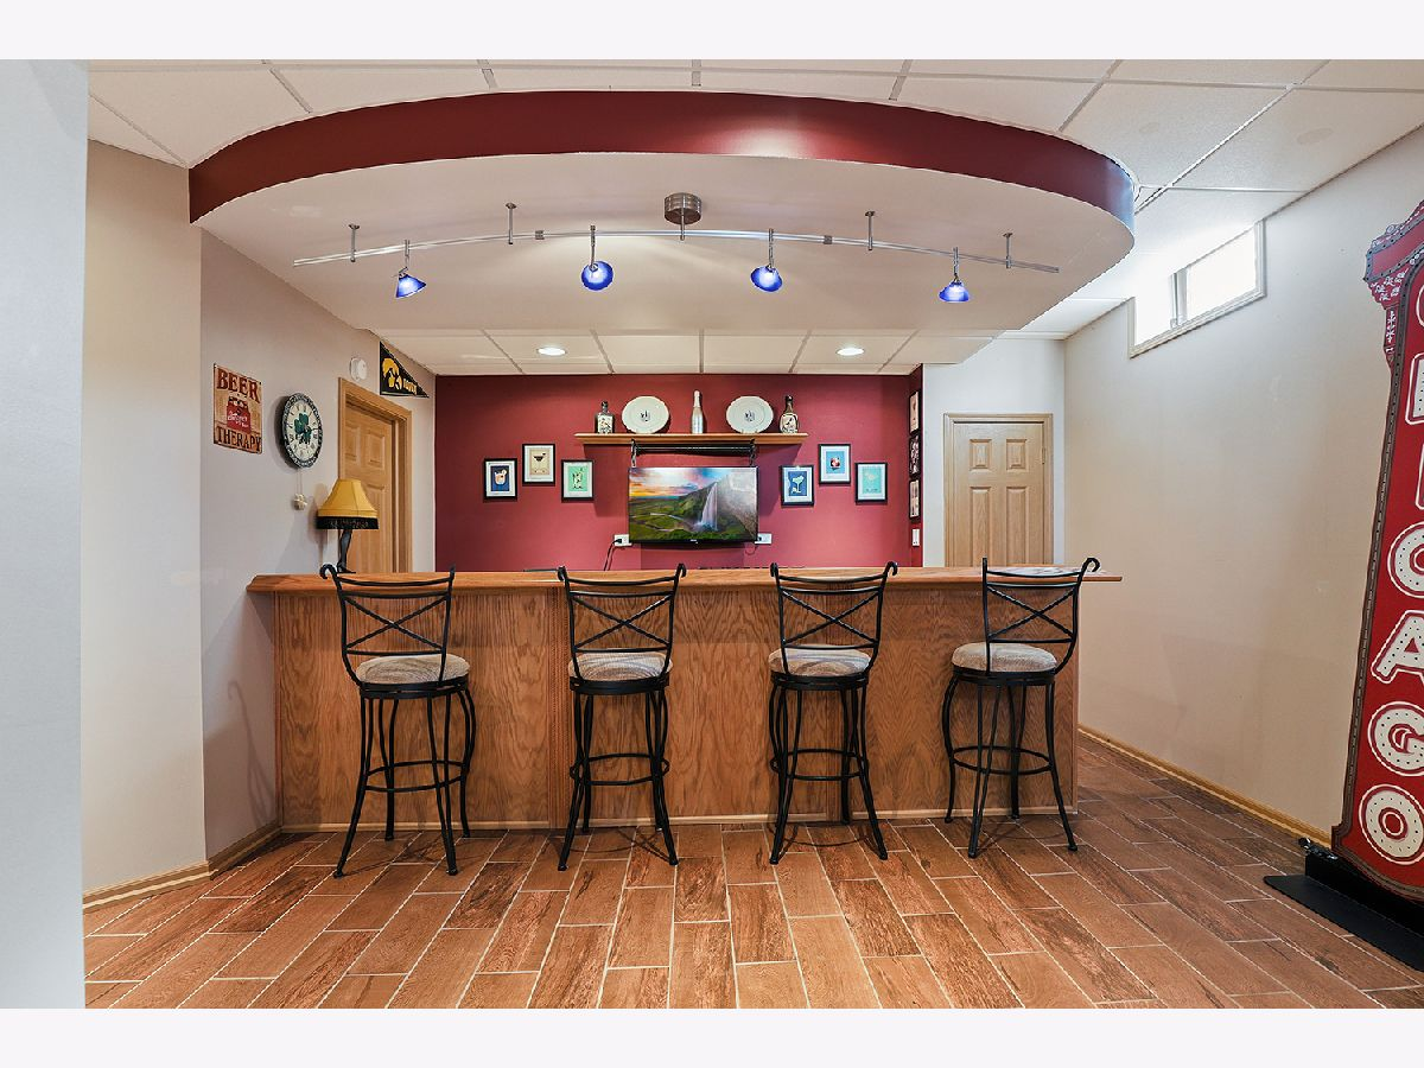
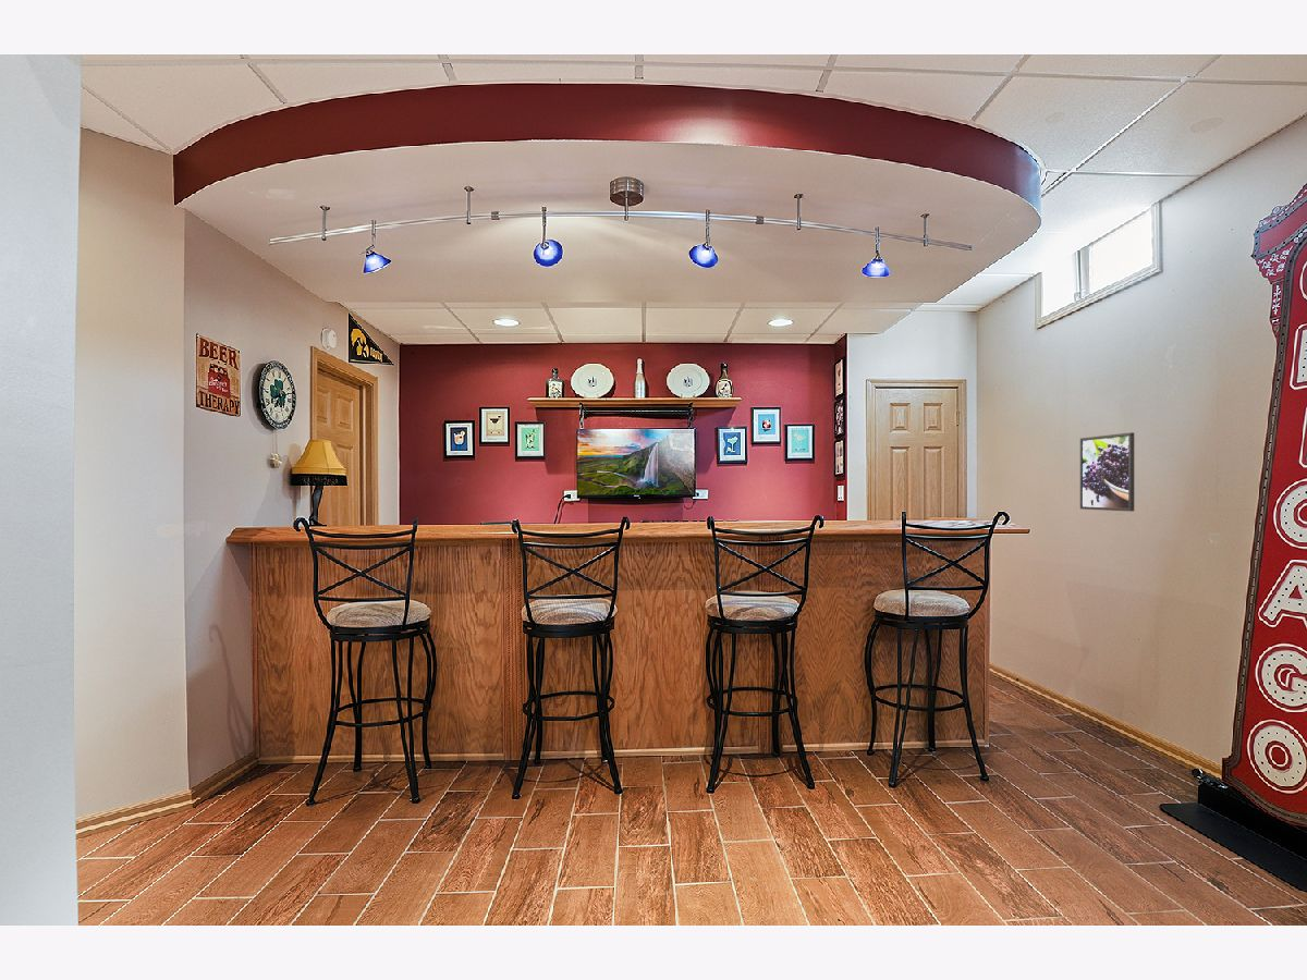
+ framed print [1079,431,1135,513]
